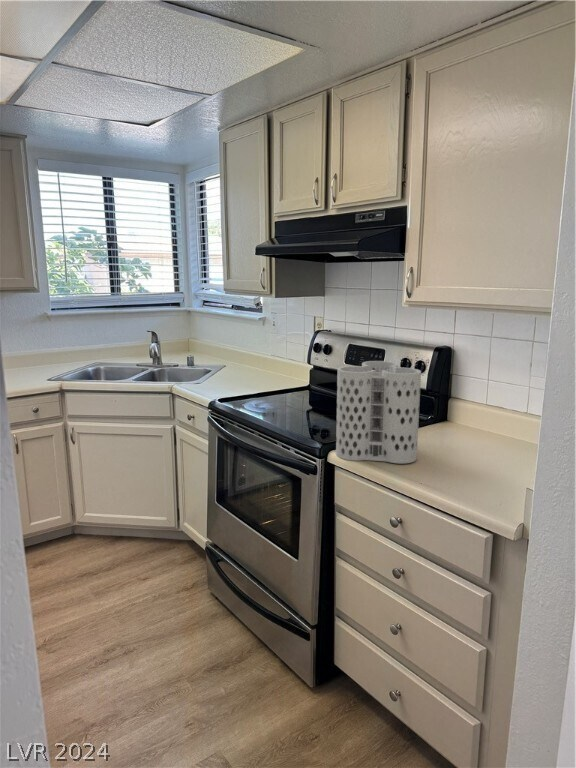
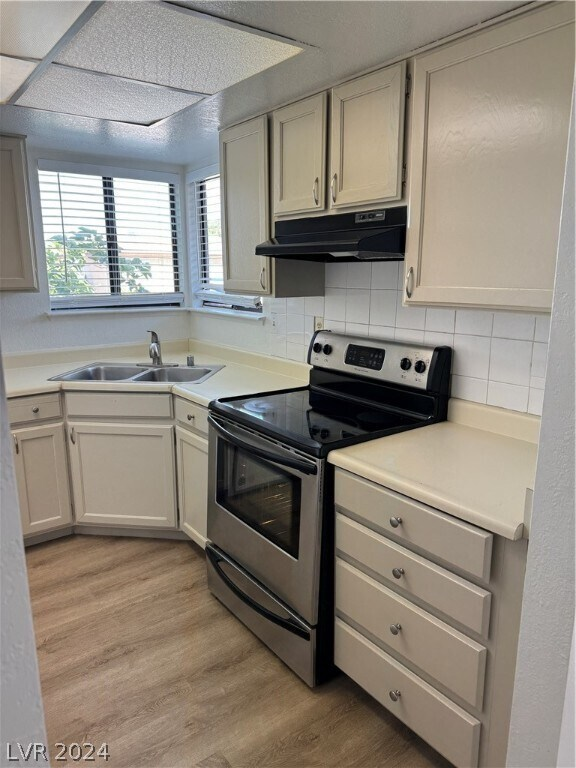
- utensil holder [335,360,422,464]
